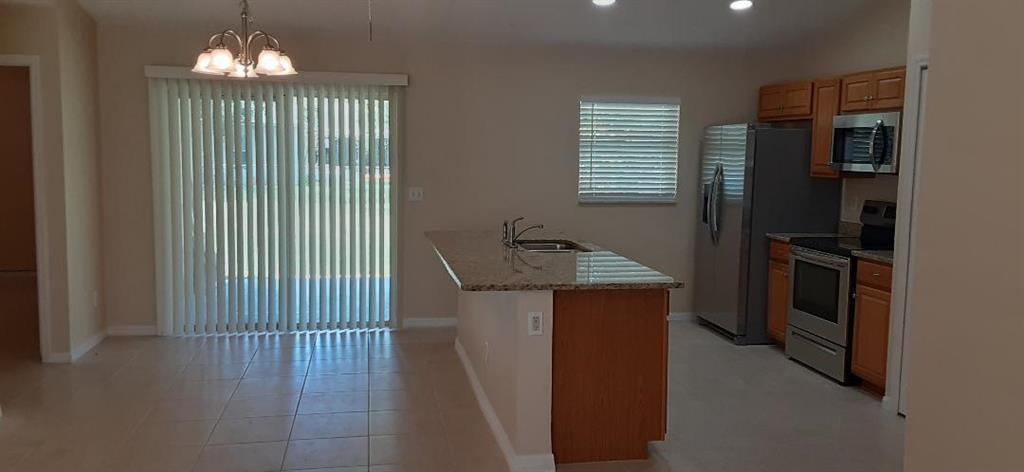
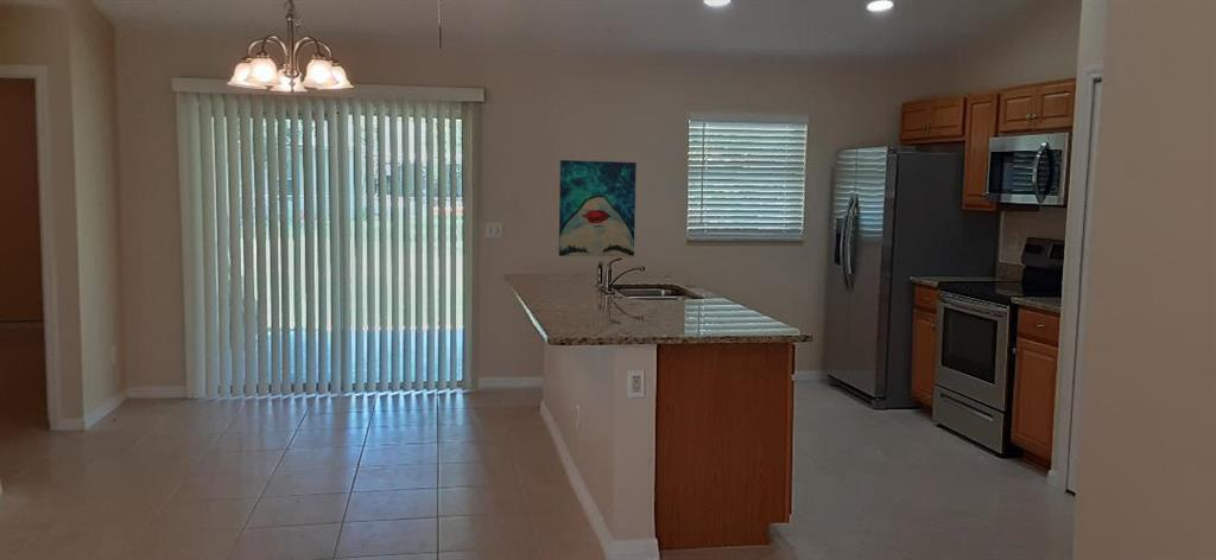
+ wall art [558,159,638,259]
